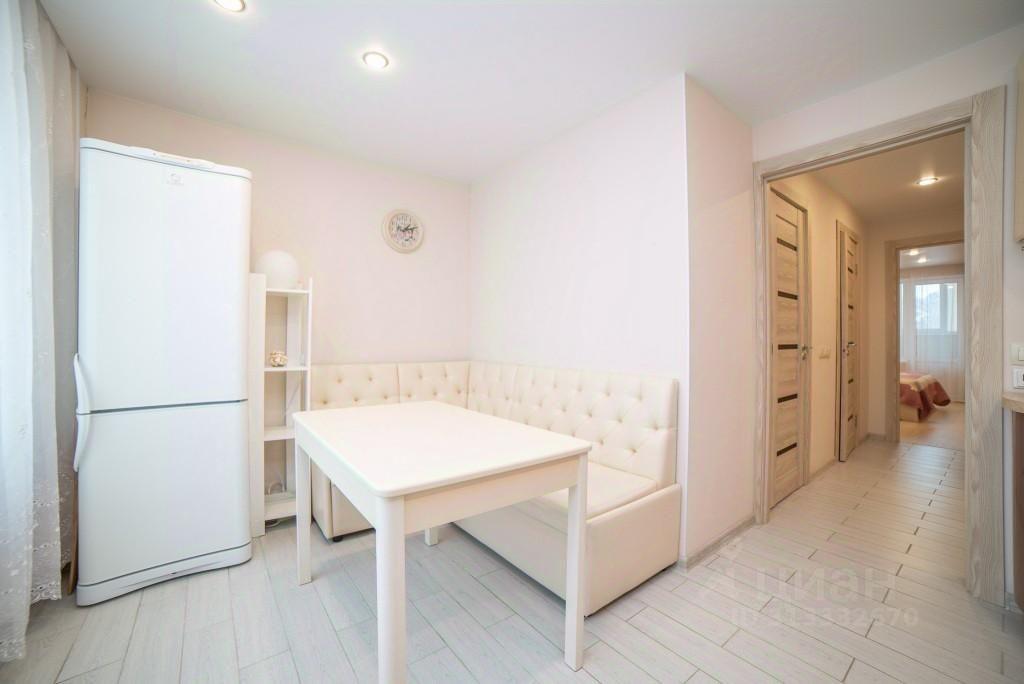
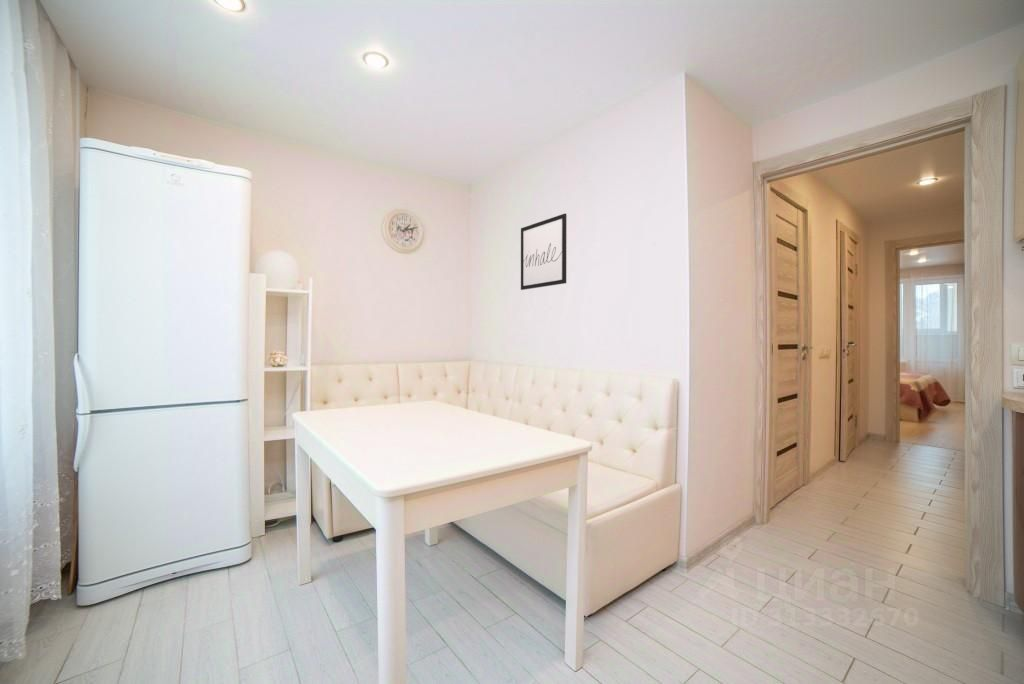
+ wall art [520,213,567,291]
